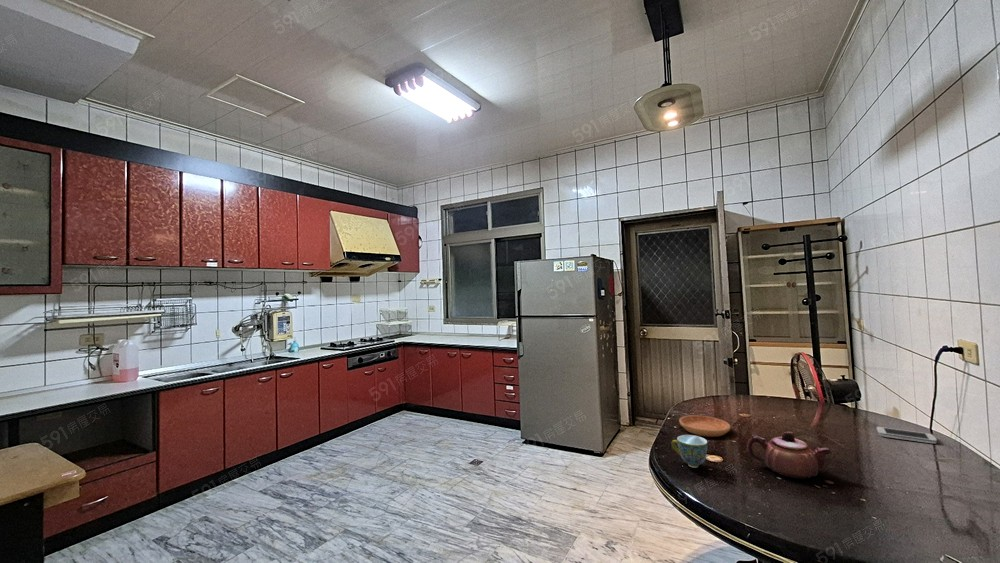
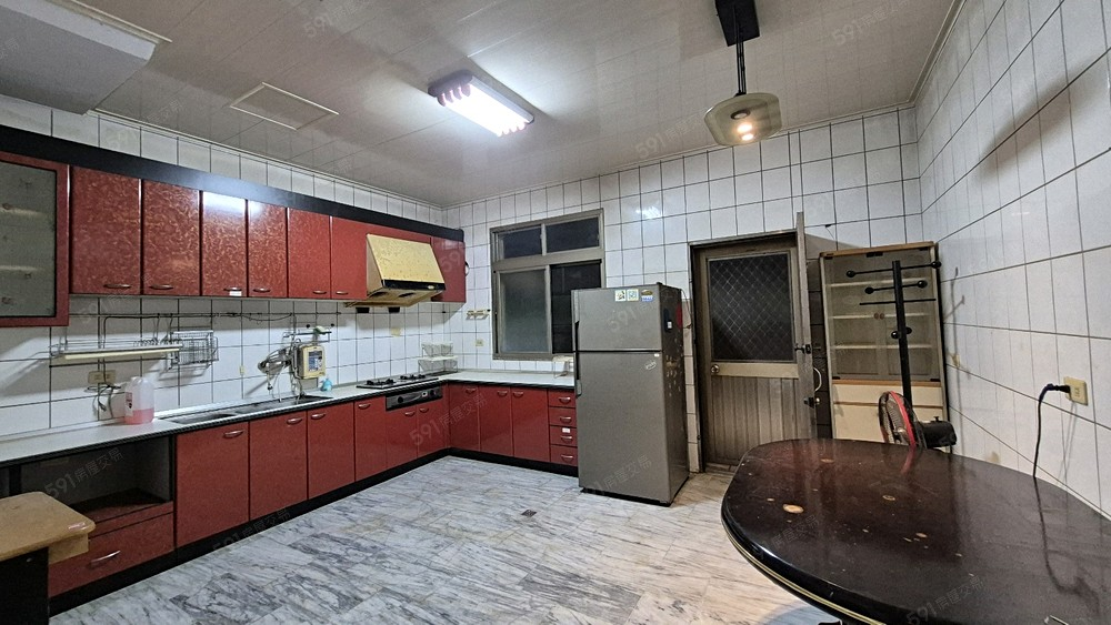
- saucer [678,414,731,438]
- teacup [670,434,708,469]
- smartphone [876,426,938,444]
- teapot [746,431,832,479]
